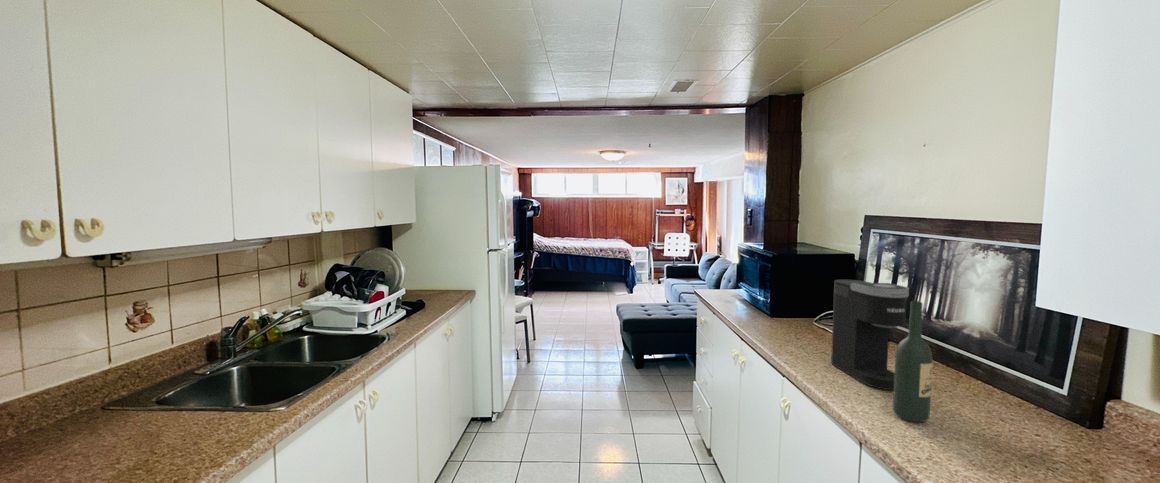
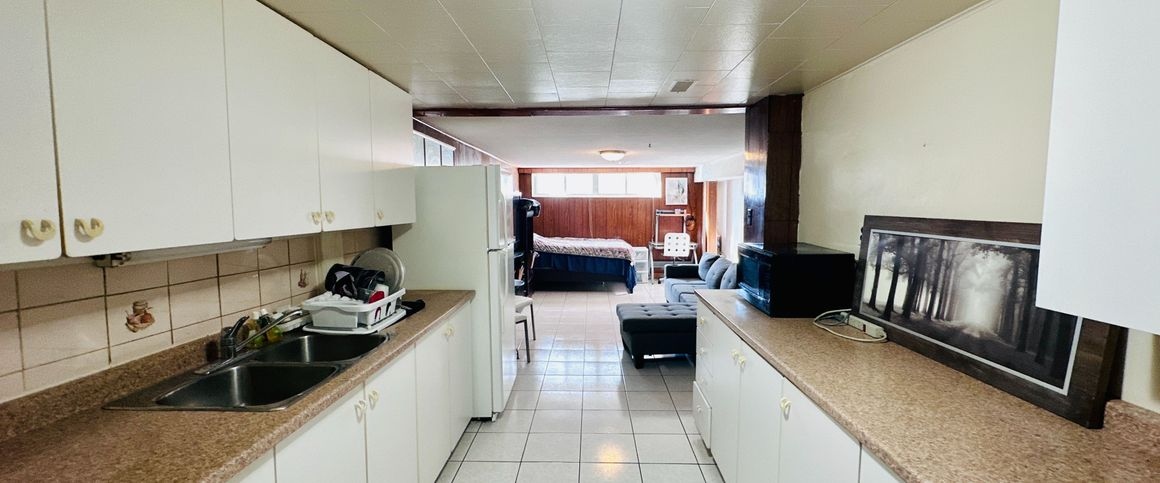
- wine bottle [892,300,933,423]
- coffee maker [830,279,910,391]
